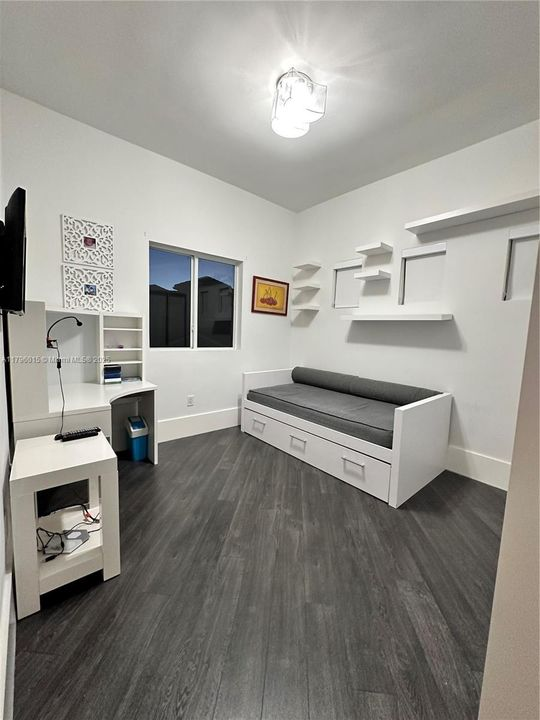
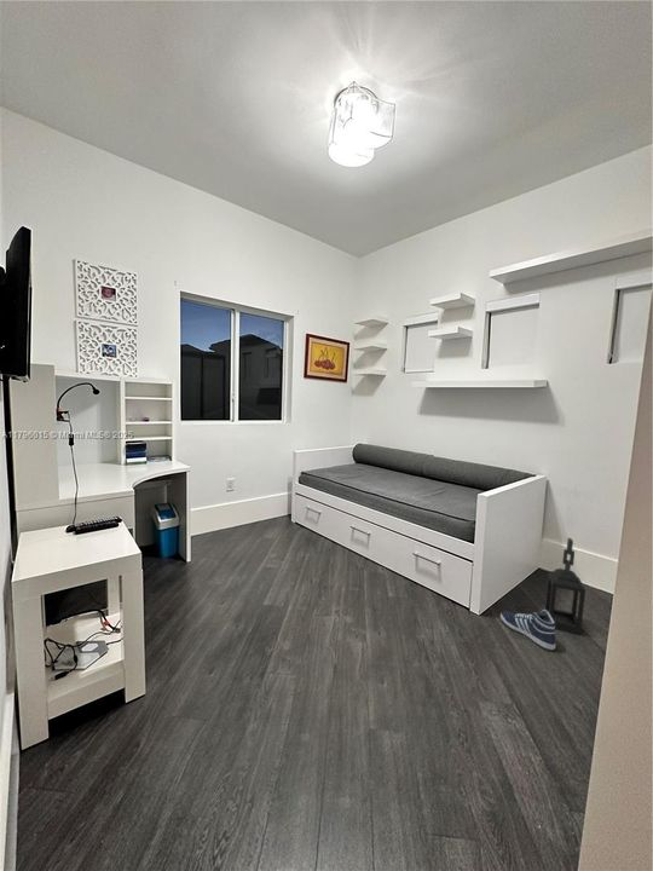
+ sneaker [499,608,556,652]
+ lantern [544,537,586,636]
